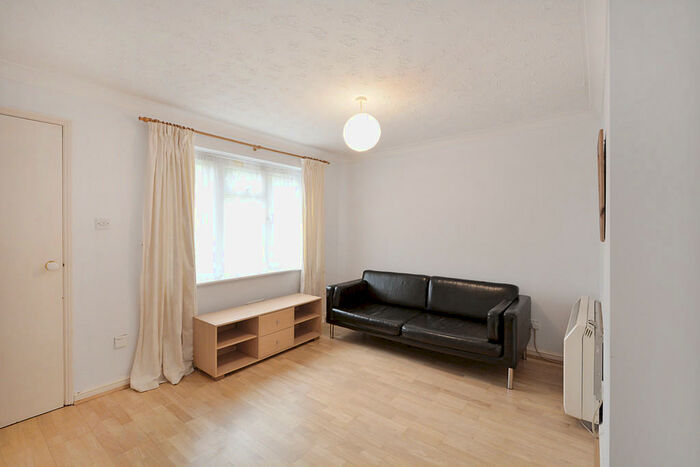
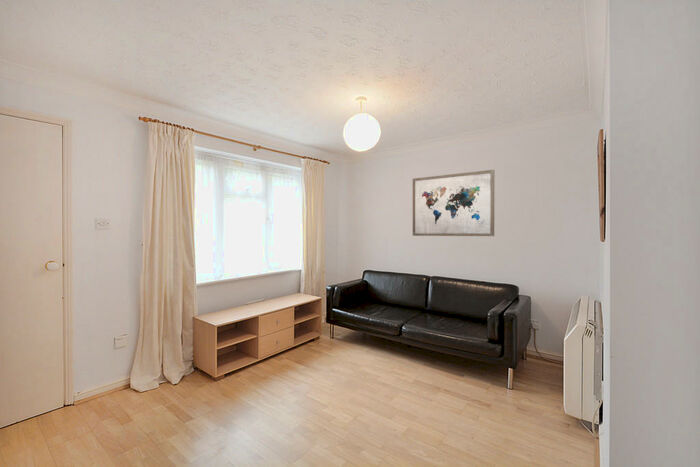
+ wall art [412,169,495,237]
